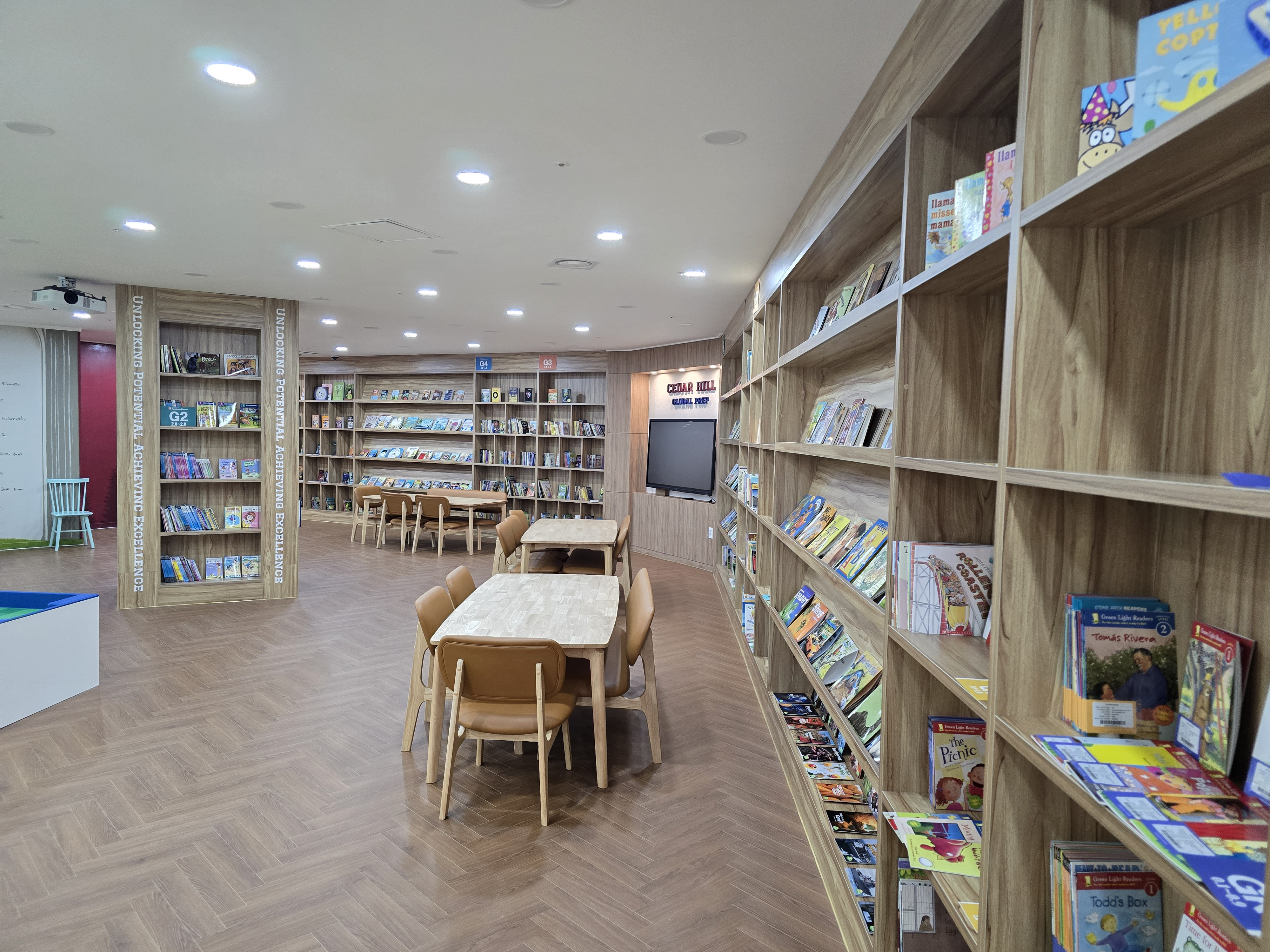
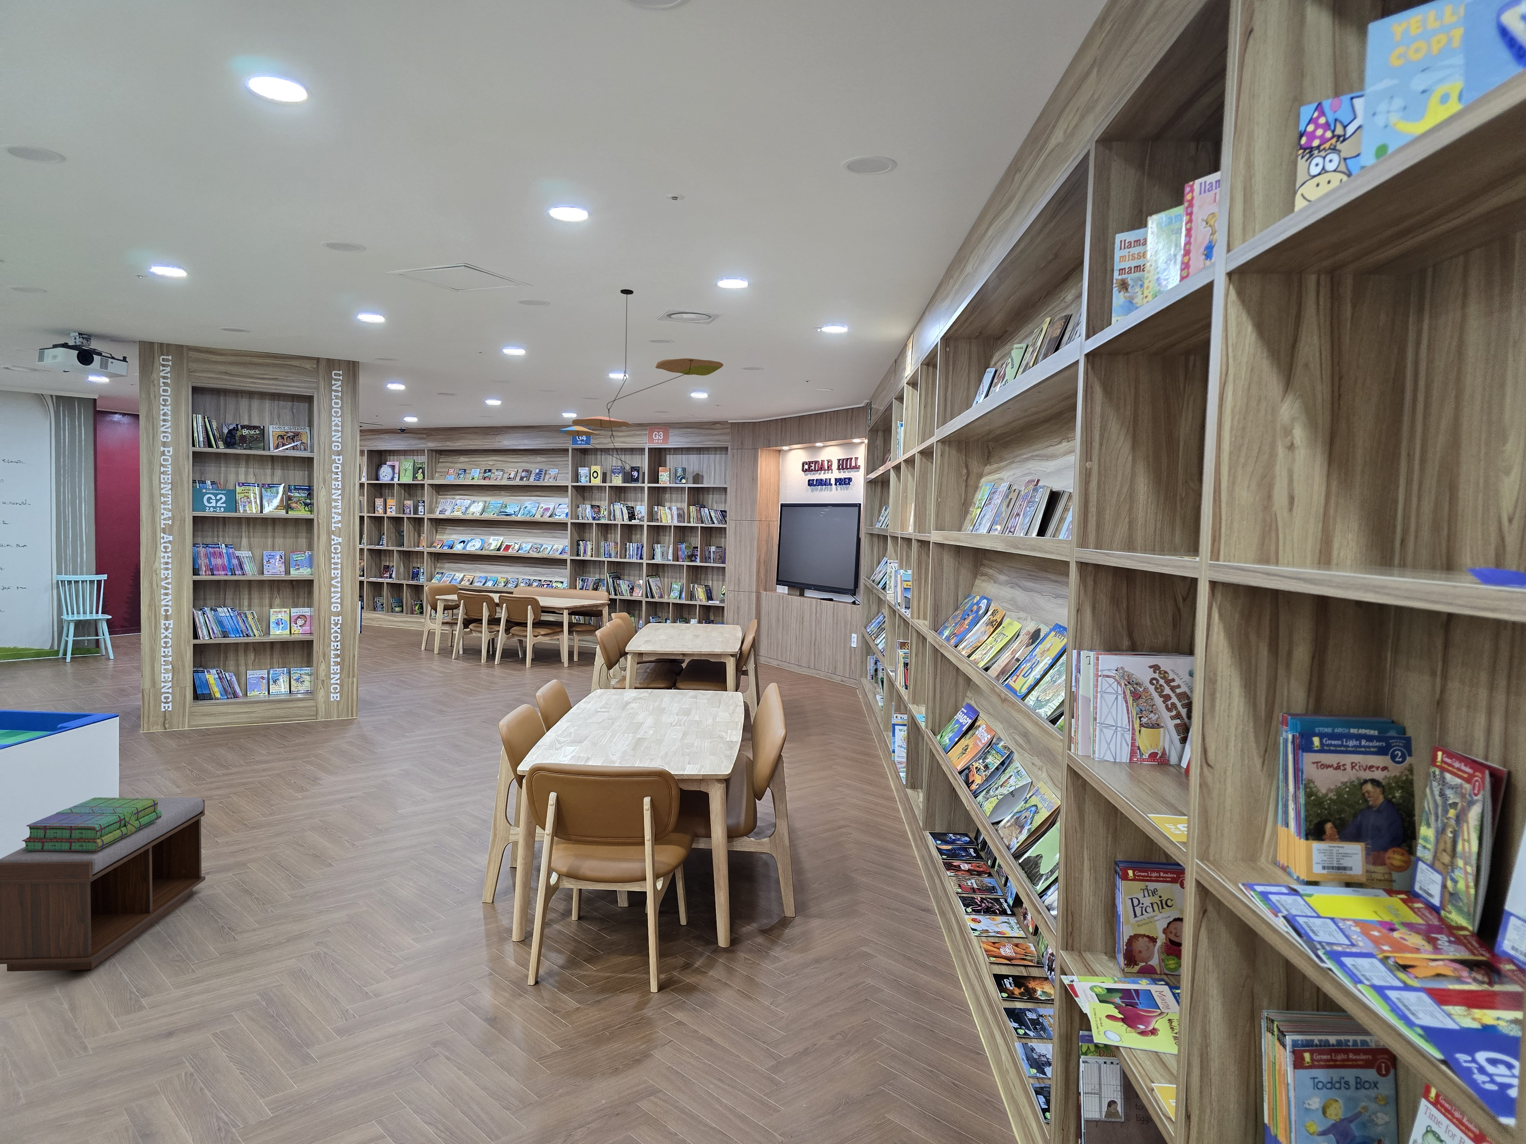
+ ceiling mobile [559,290,723,471]
+ bench [0,797,205,972]
+ stack of books [22,797,162,851]
